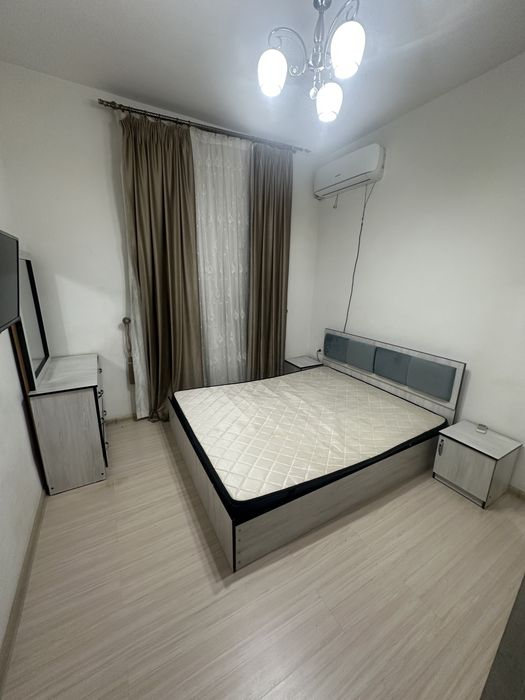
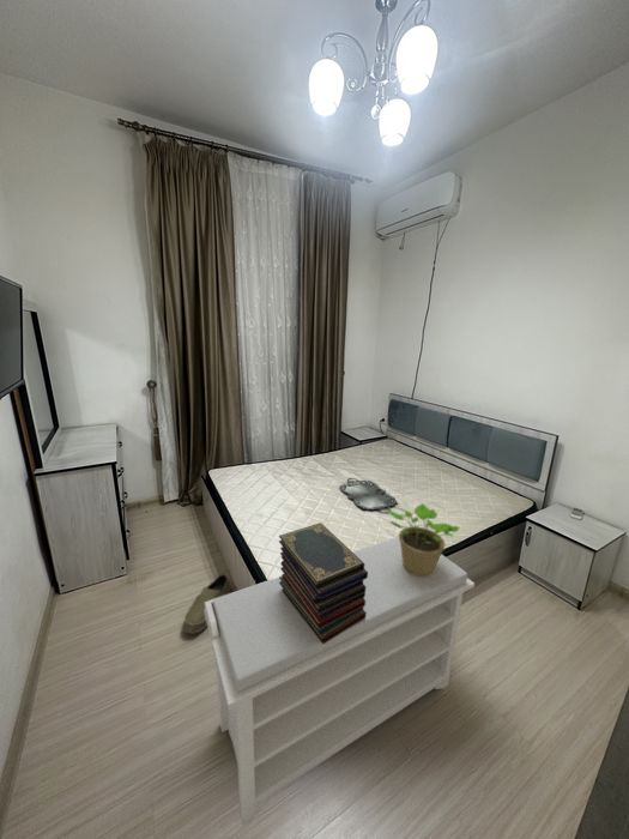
+ bench [205,536,476,827]
+ serving tray [338,477,399,512]
+ book stack [278,521,368,644]
+ shoe [181,573,232,635]
+ potted plant [386,502,460,577]
